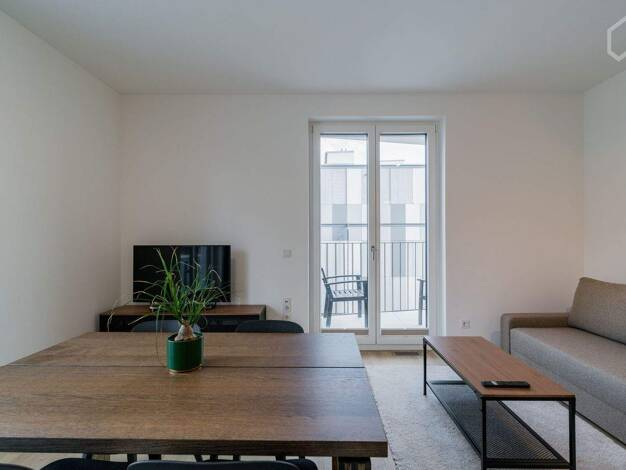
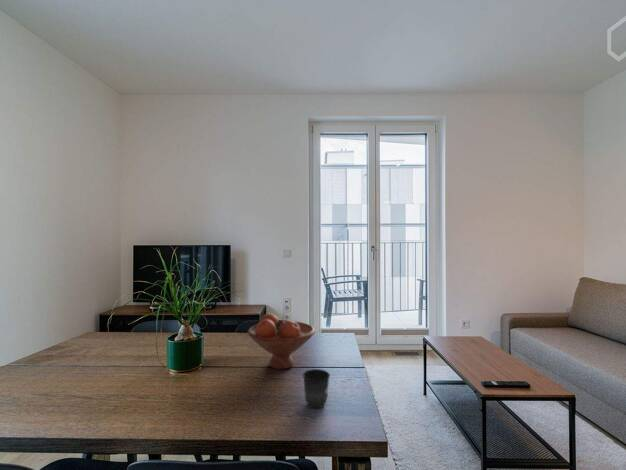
+ mug [302,368,331,409]
+ fruit bowl [247,313,316,370]
